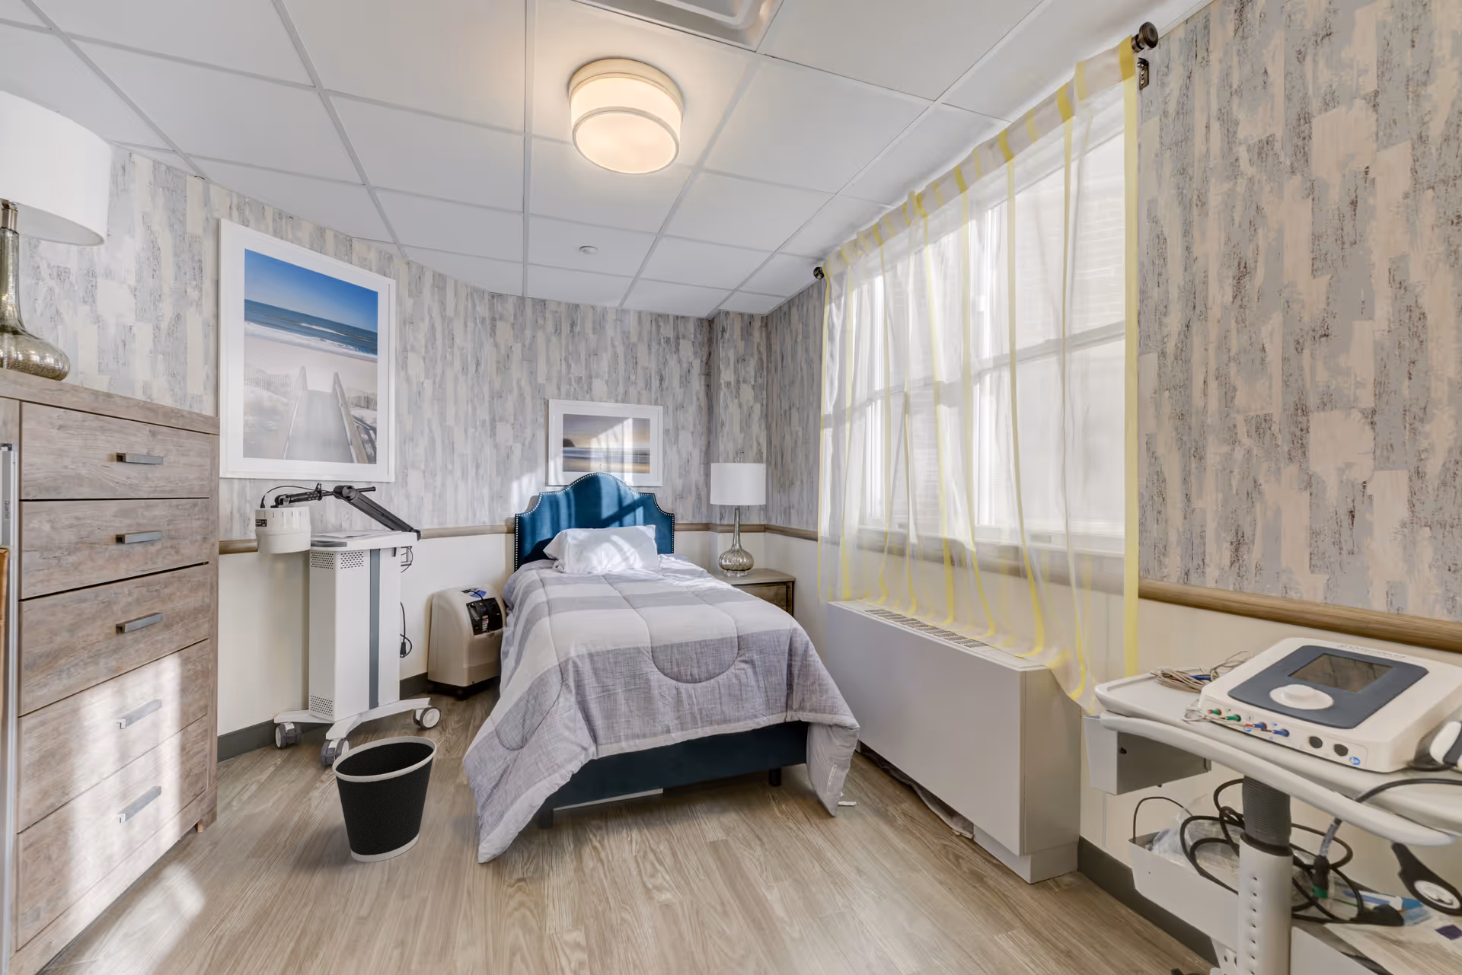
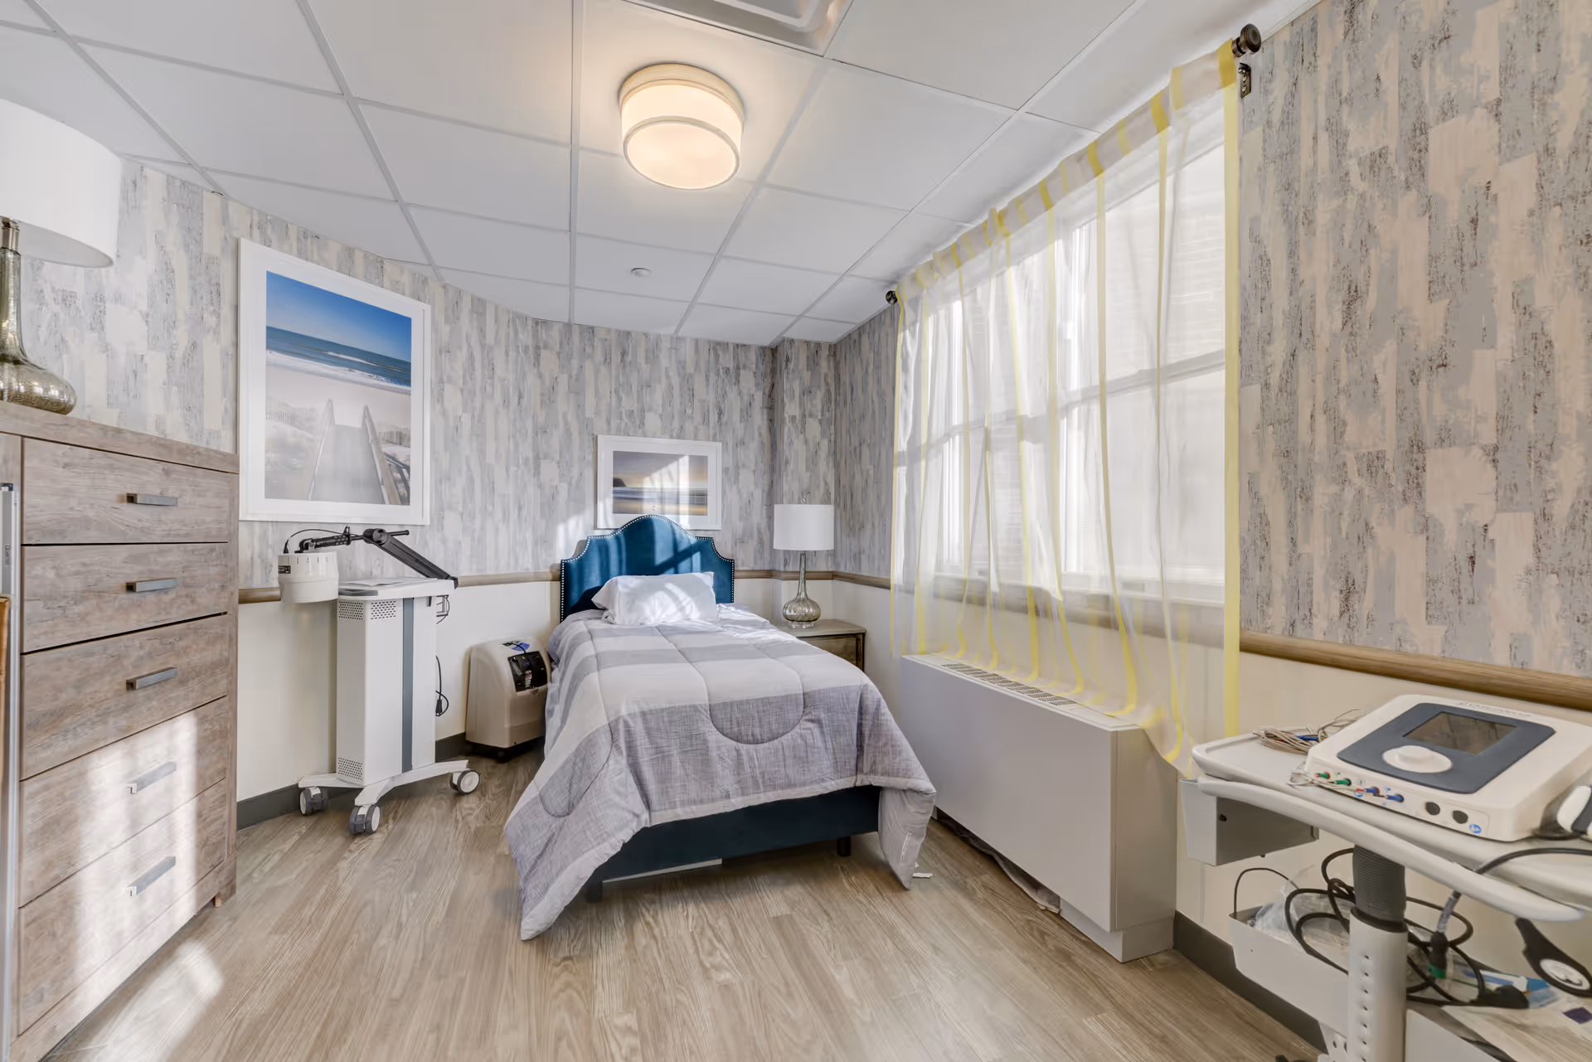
- wastebasket [331,736,438,863]
